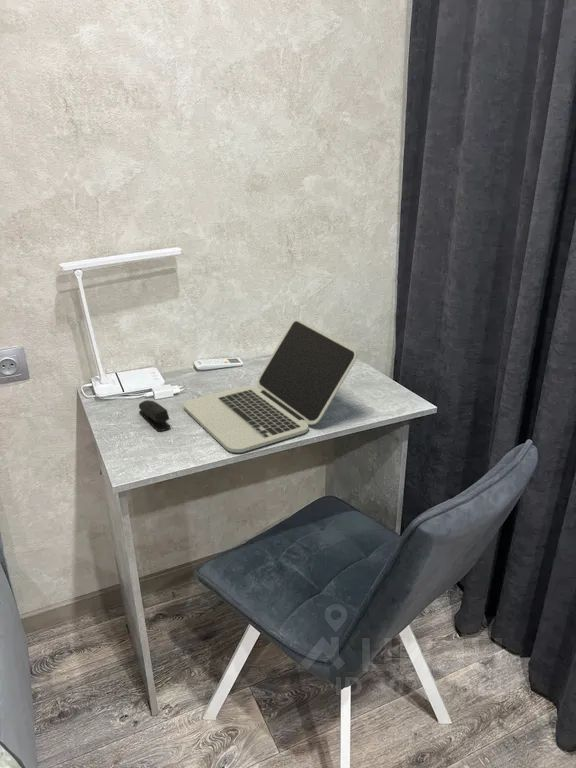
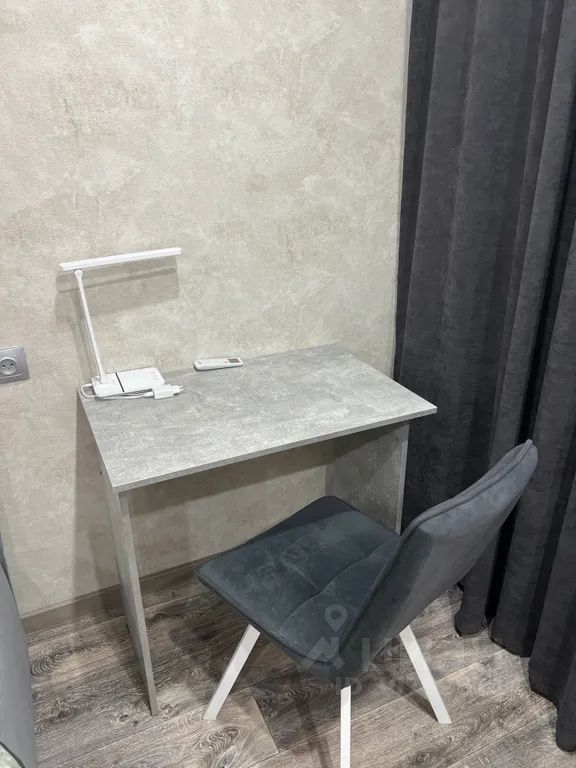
- laptop [183,319,358,454]
- stapler [138,399,171,432]
